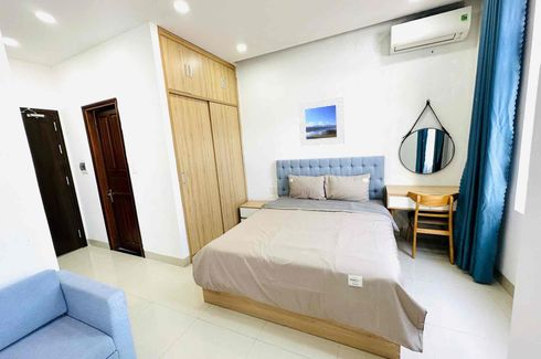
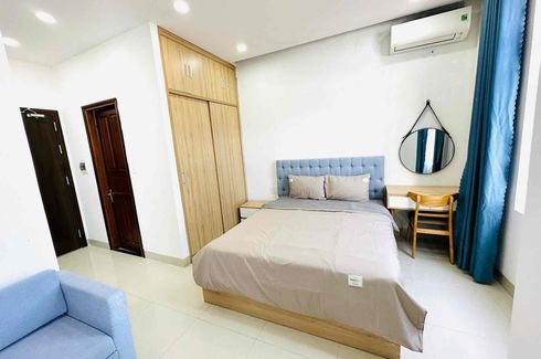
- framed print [297,95,346,148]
